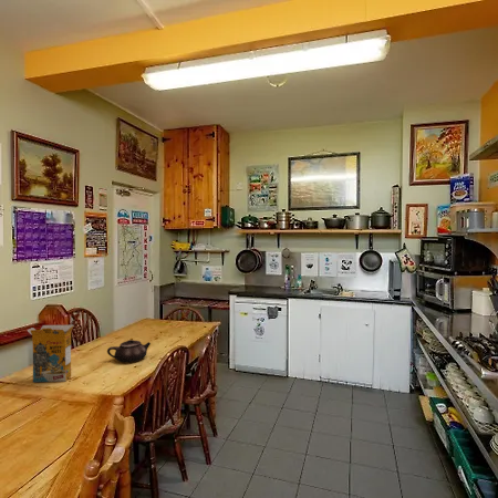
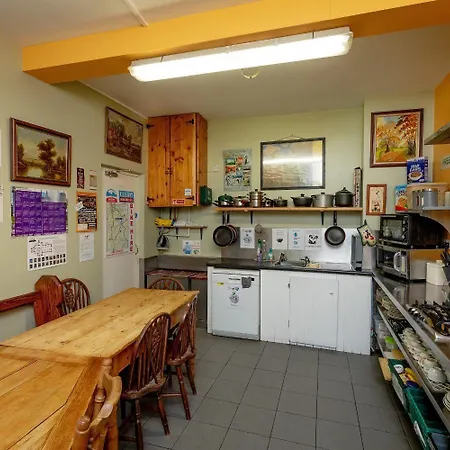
- teapot [106,339,152,363]
- cereal box [27,324,75,383]
